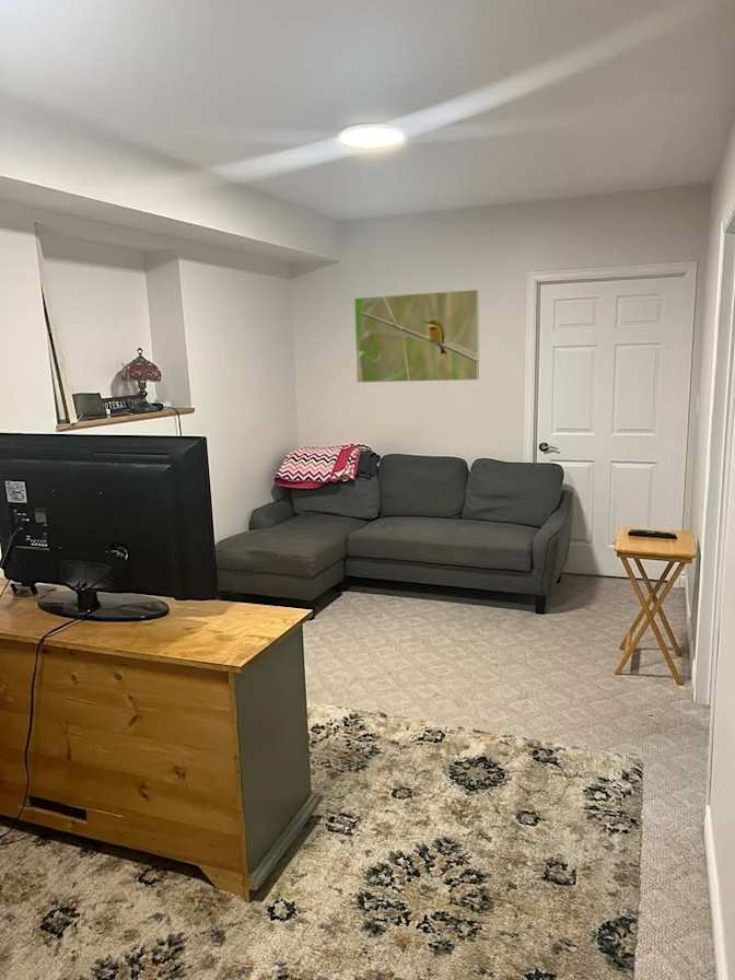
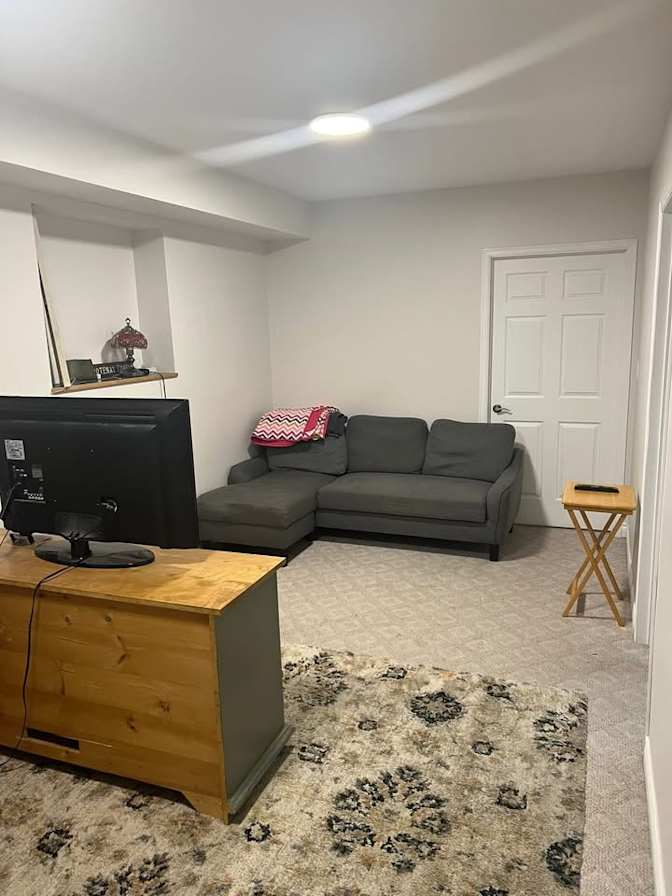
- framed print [353,289,480,384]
